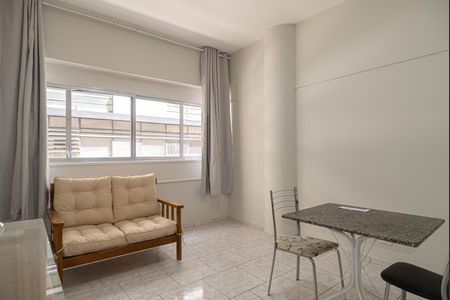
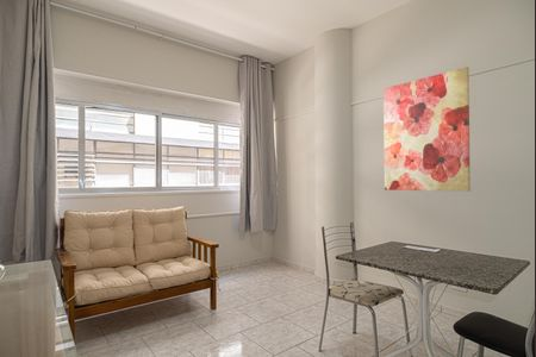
+ wall art [382,65,472,193]
